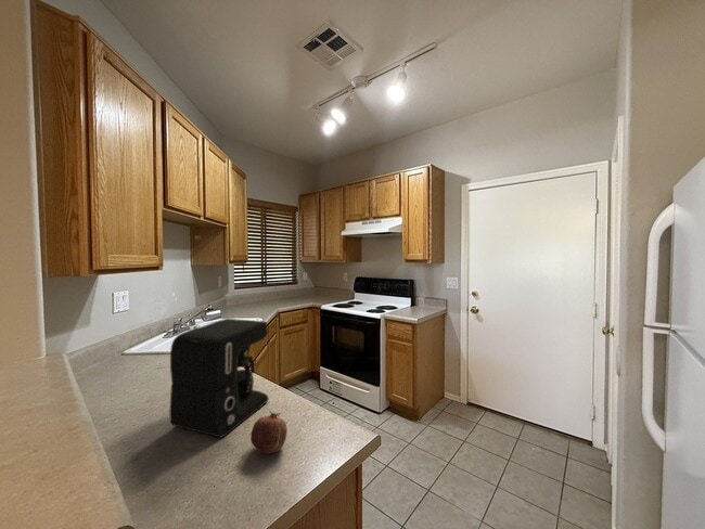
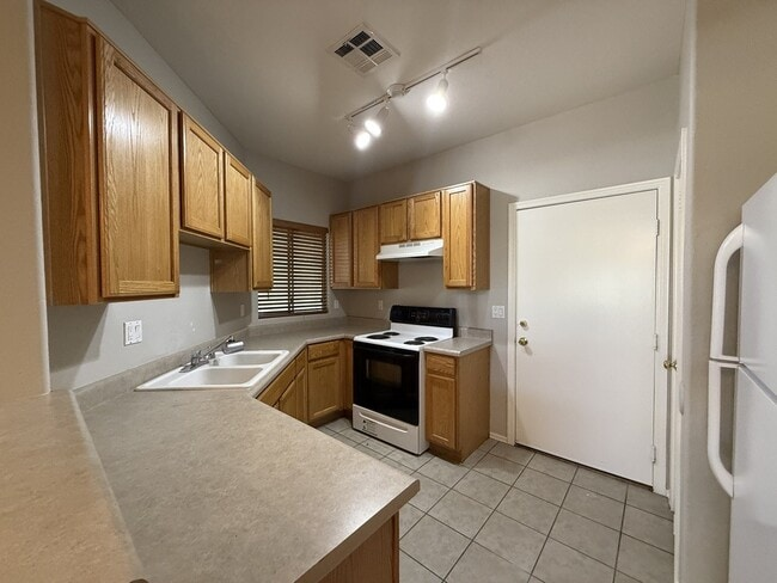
- coffee maker [169,318,270,438]
- fruit [249,411,289,454]
